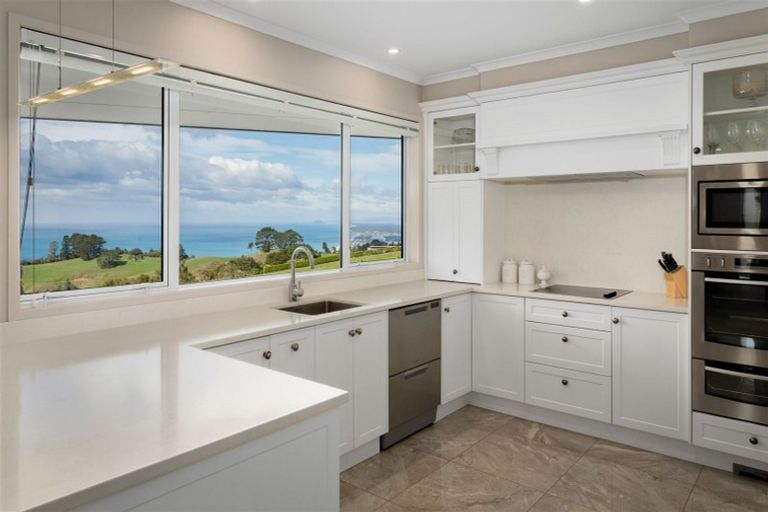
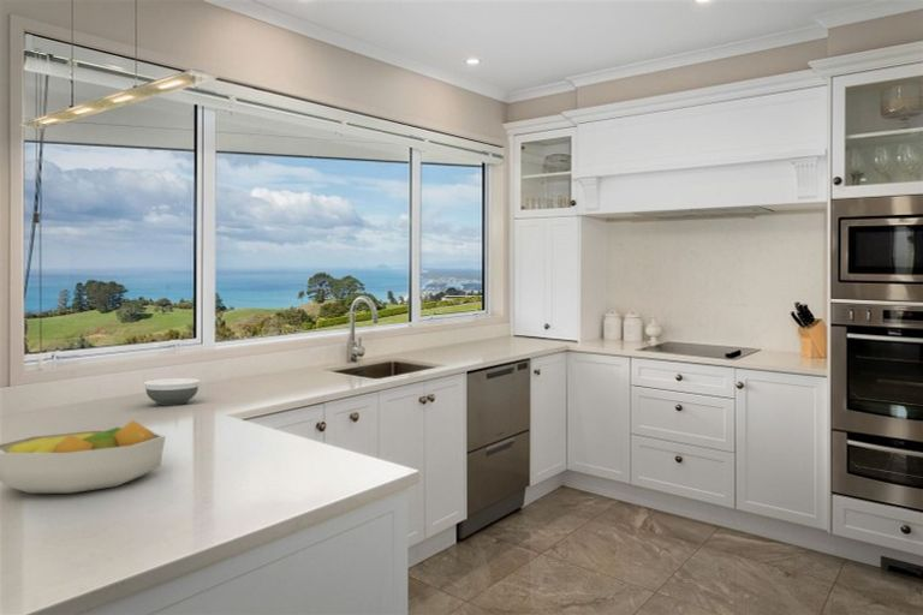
+ fruit bowl [0,419,167,494]
+ bowl [143,377,201,407]
